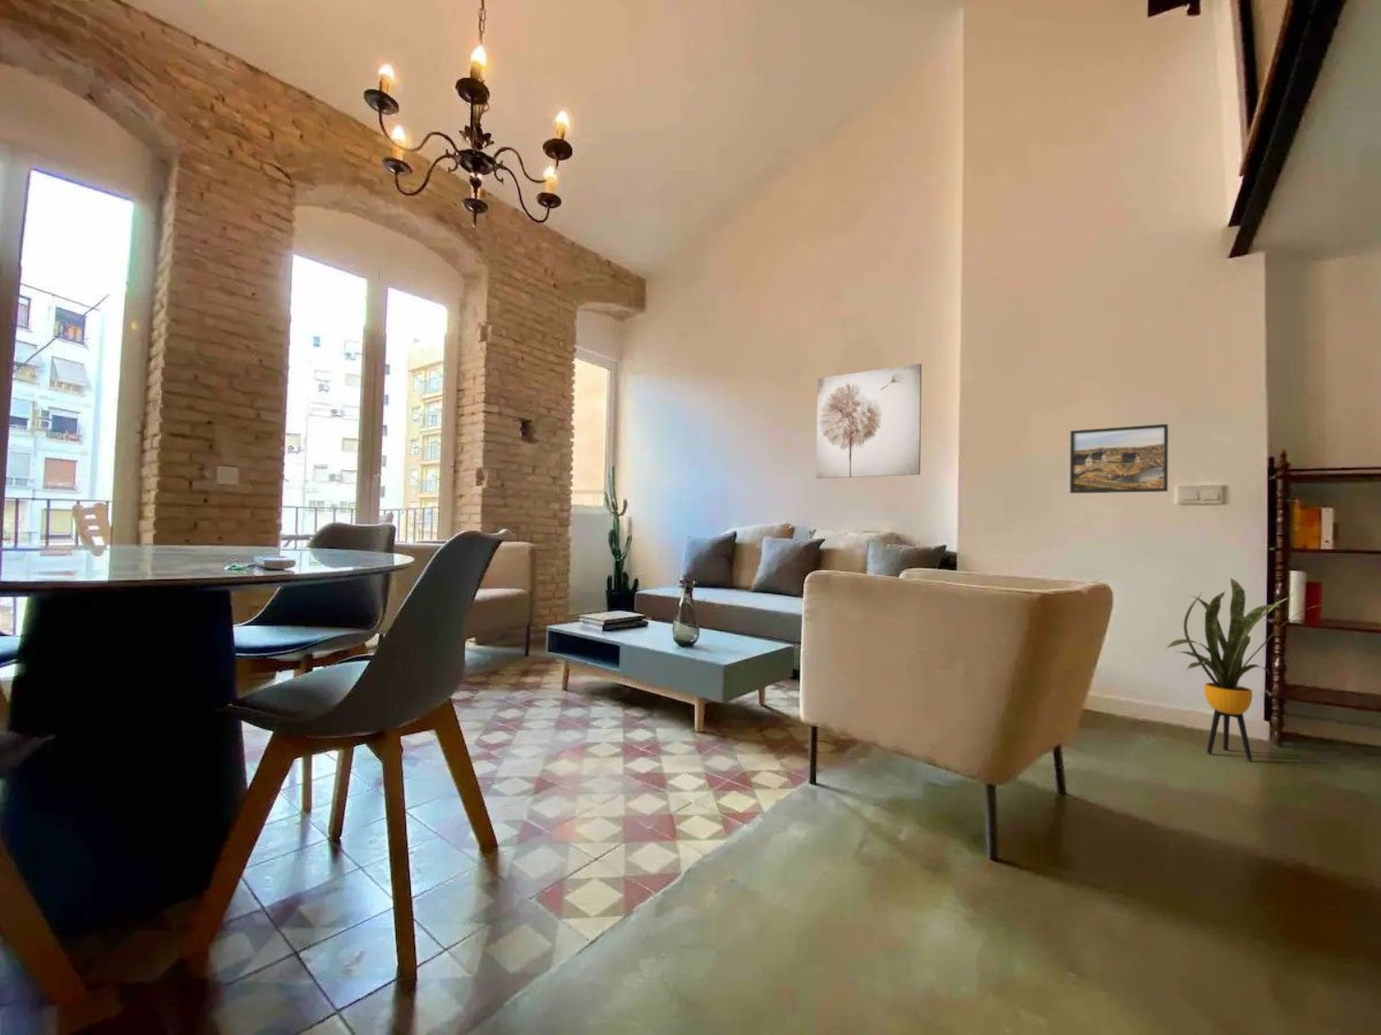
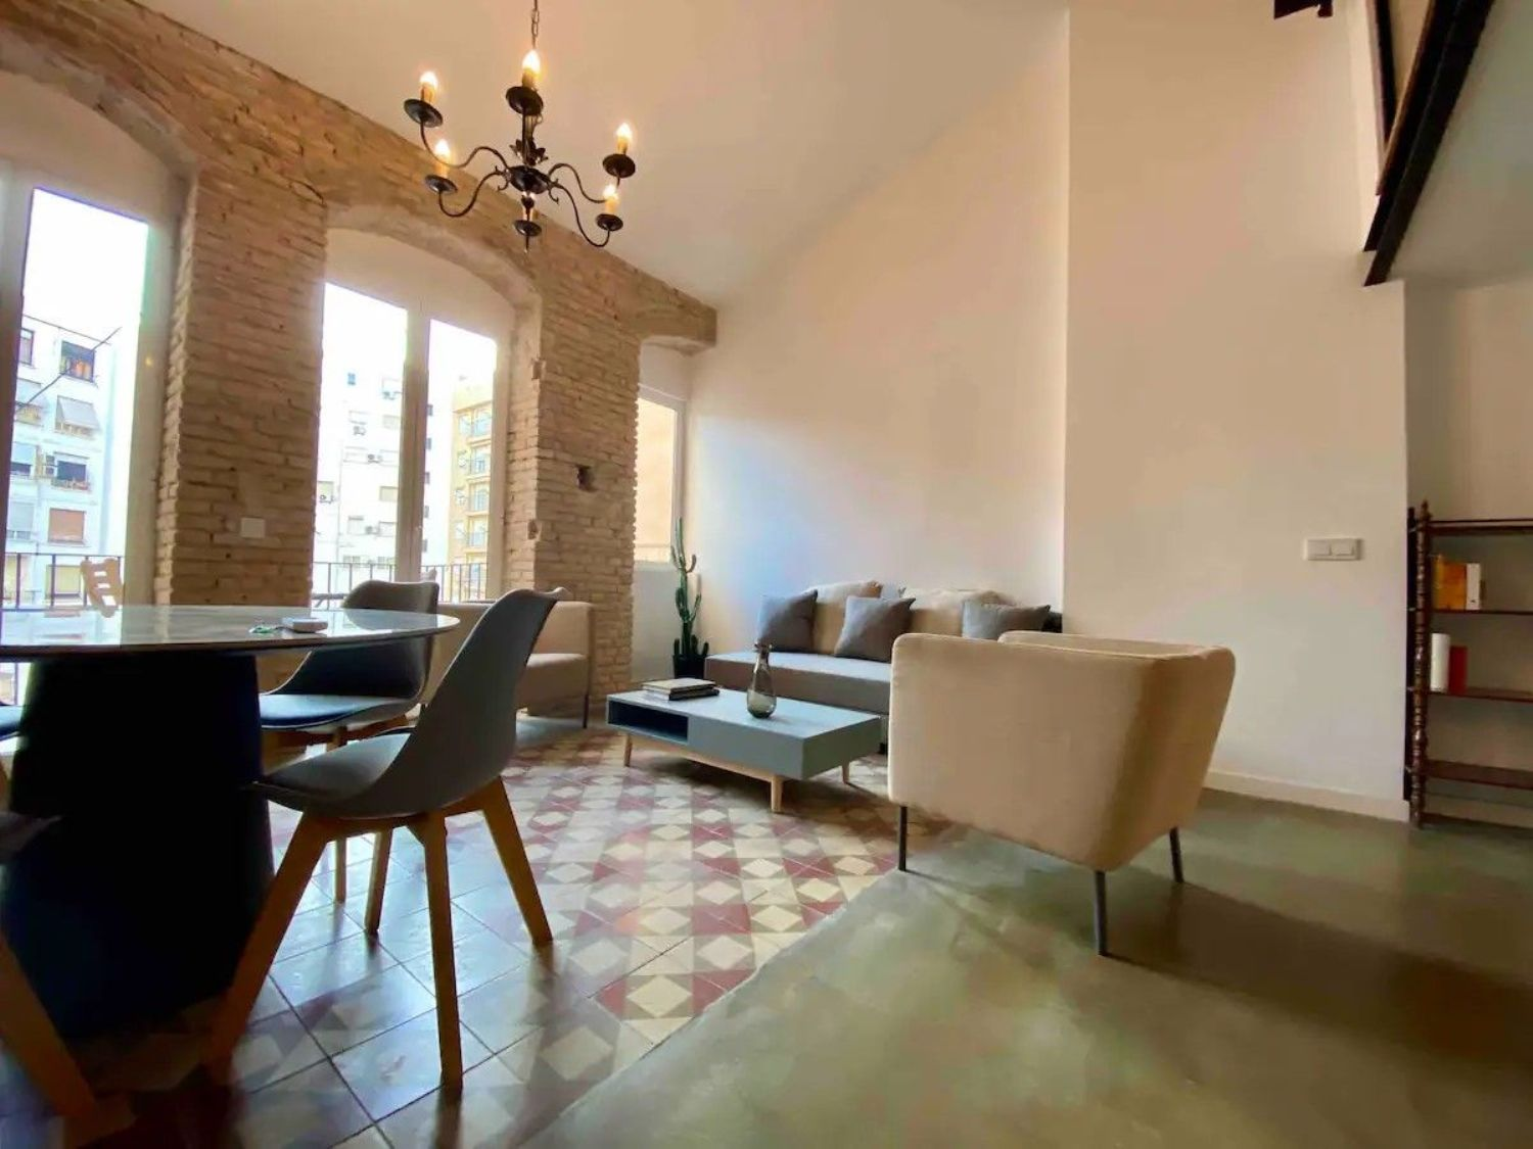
- house plant [1164,577,1327,762]
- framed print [1069,423,1169,494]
- wall art [814,362,922,479]
